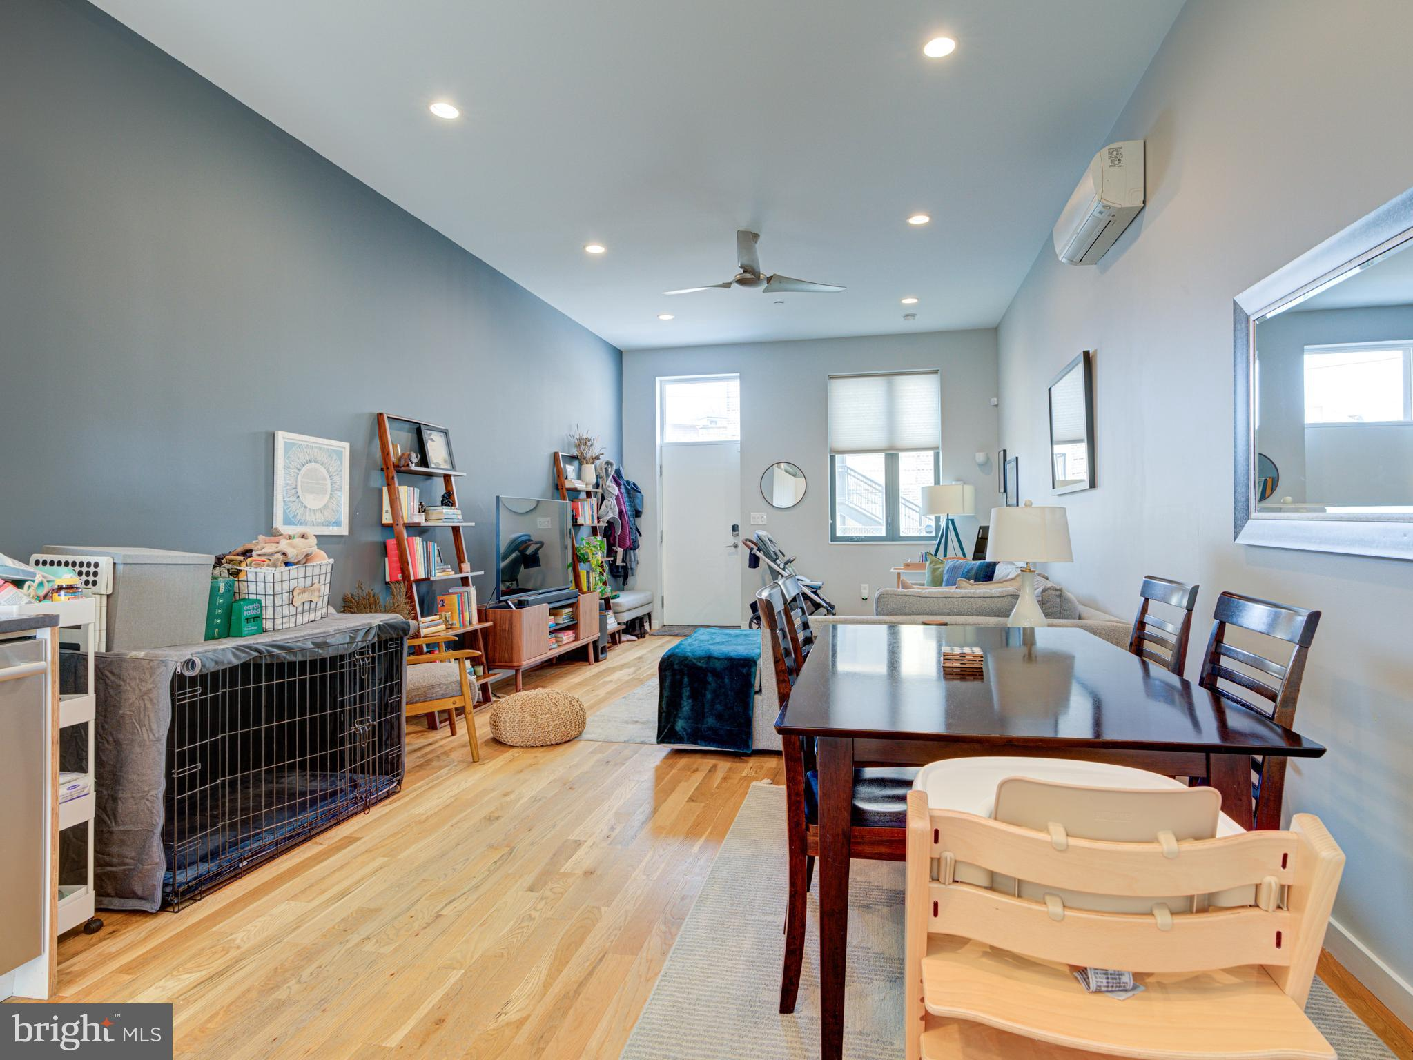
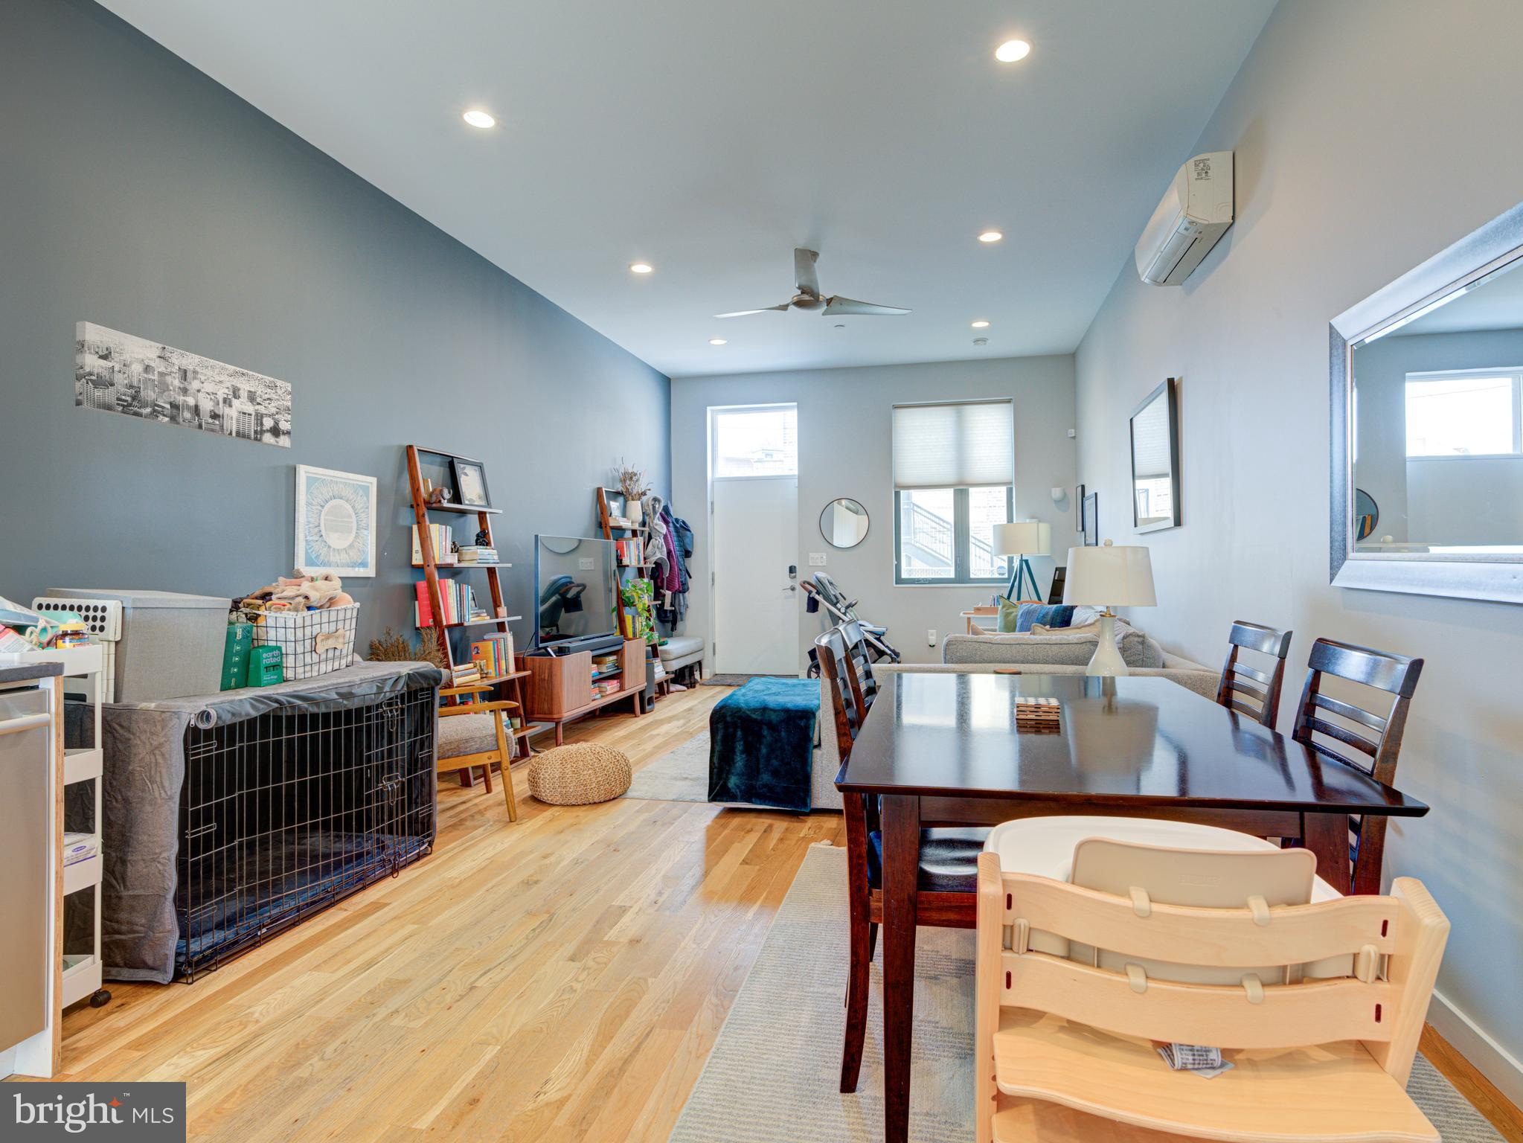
+ wall art [74,321,292,449]
